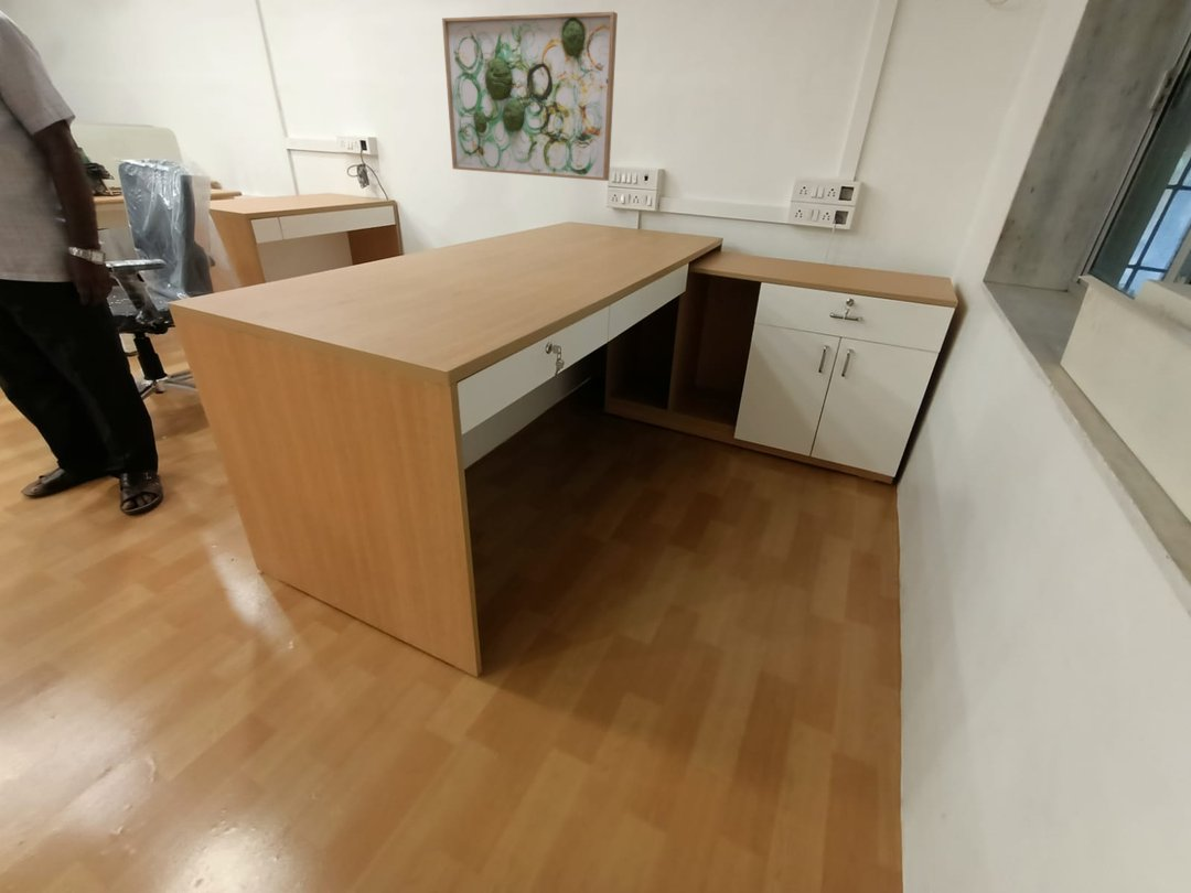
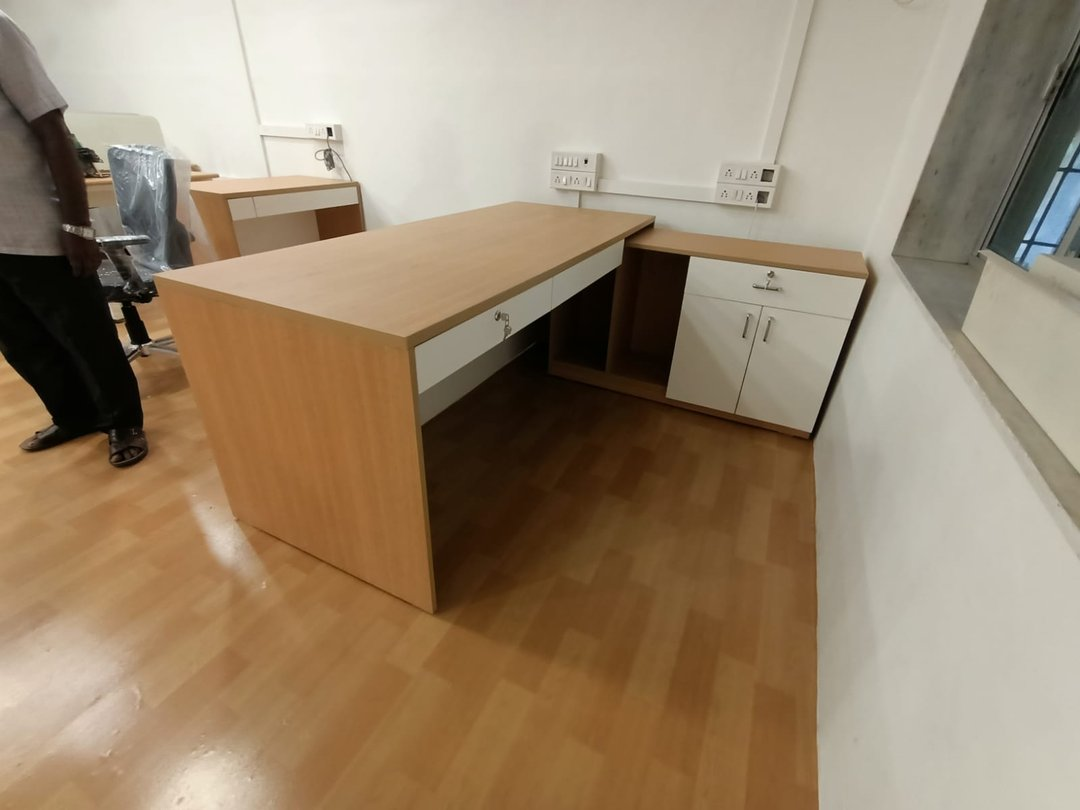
- wall art [441,11,619,182]
